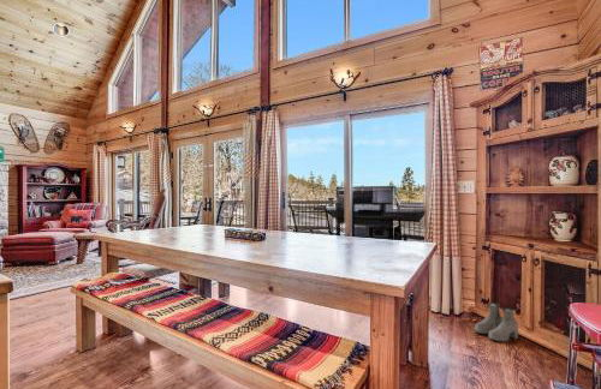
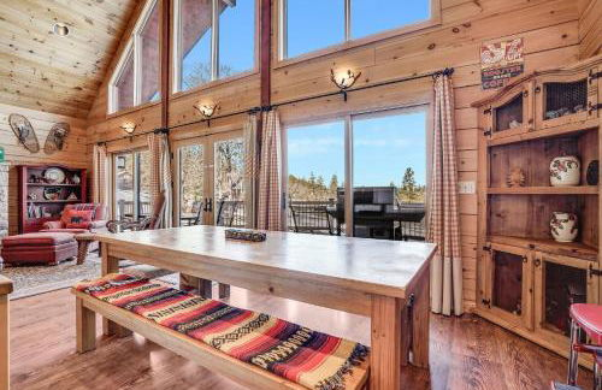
- boots [474,301,519,343]
